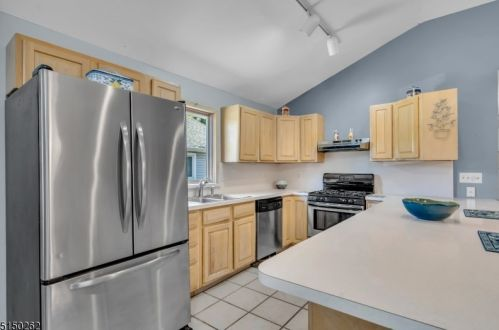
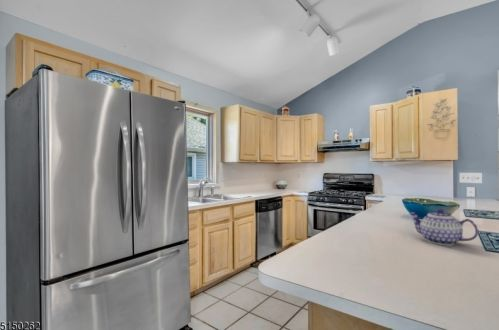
+ teapot [407,208,479,246]
